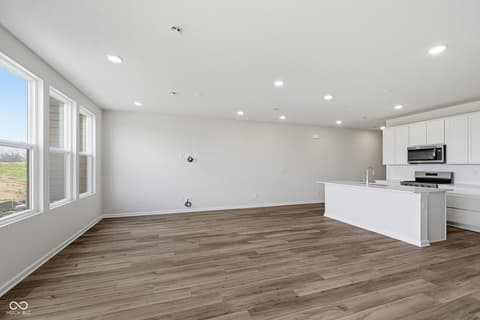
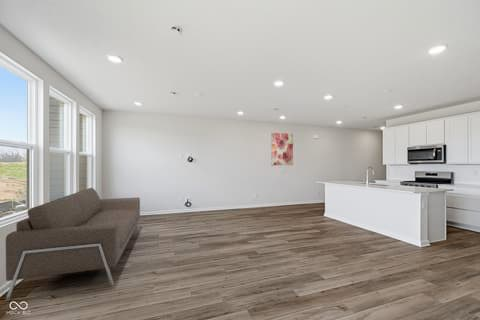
+ sofa [5,187,141,301]
+ wall art [270,132,294,166]
